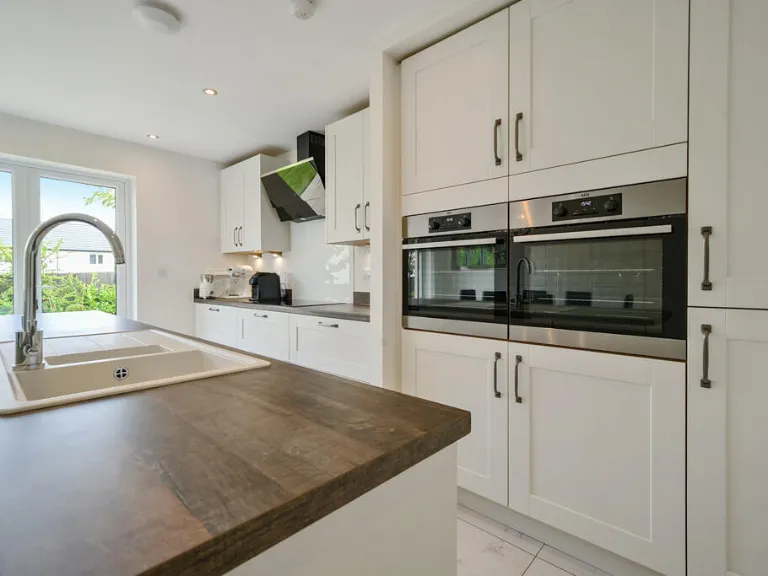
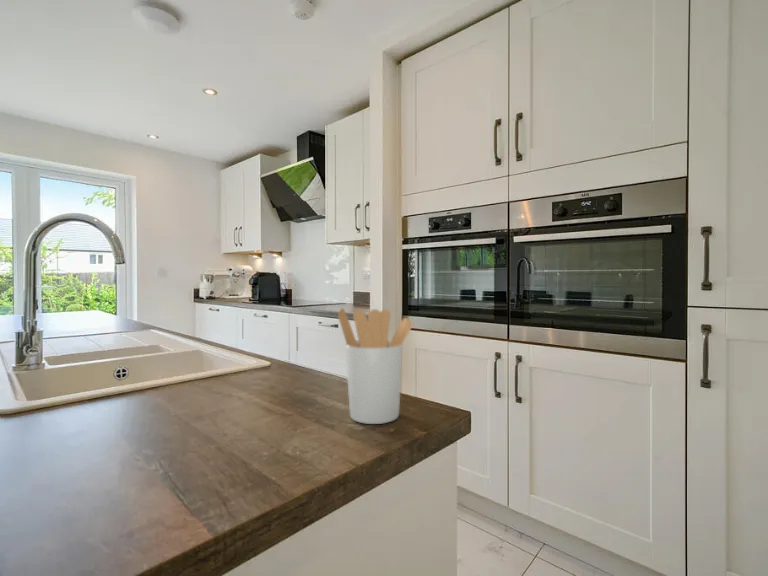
+ utensil holder [337,307,414,425]
